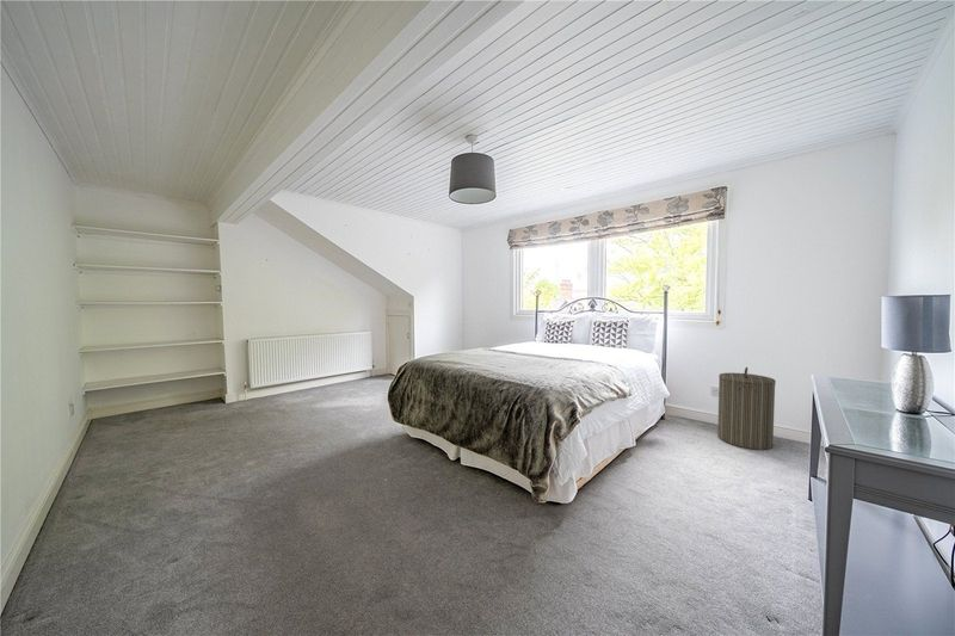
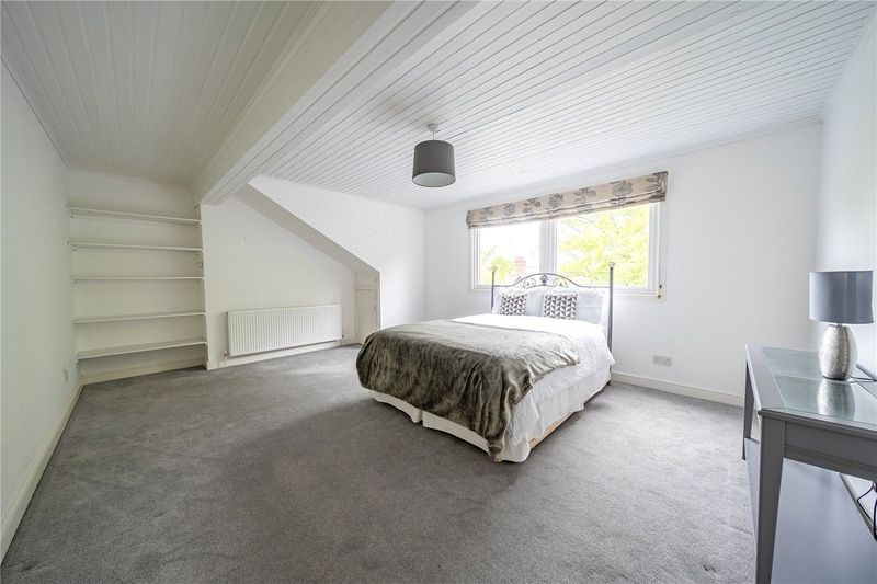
- laundry hamper [716,366,777,451]
